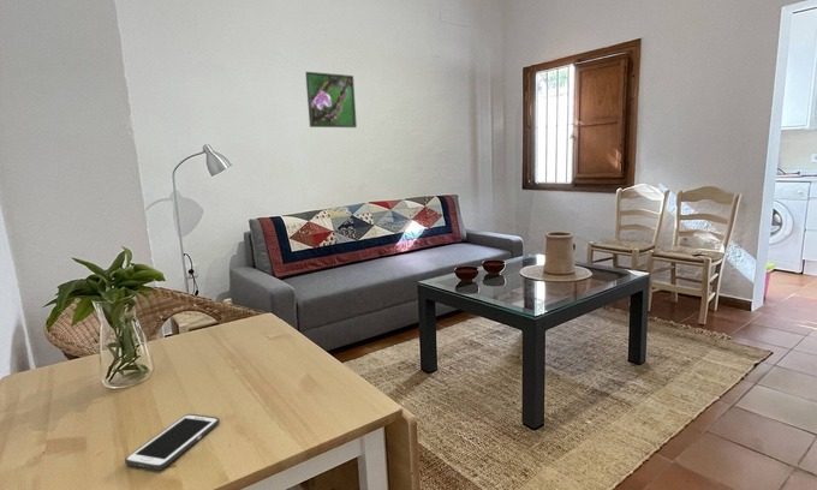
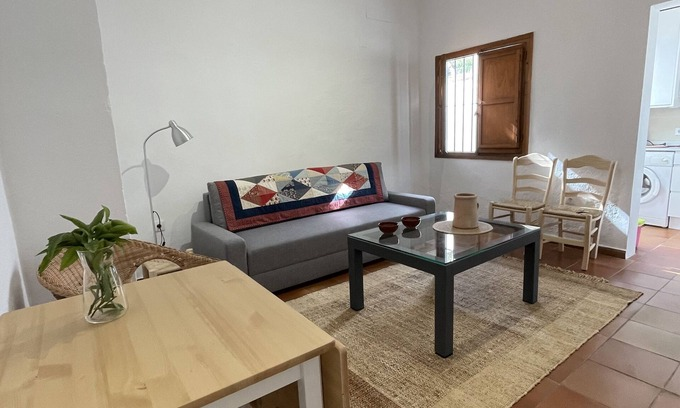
- cell phone [124,413,220,471]
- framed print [304,71,358,129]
